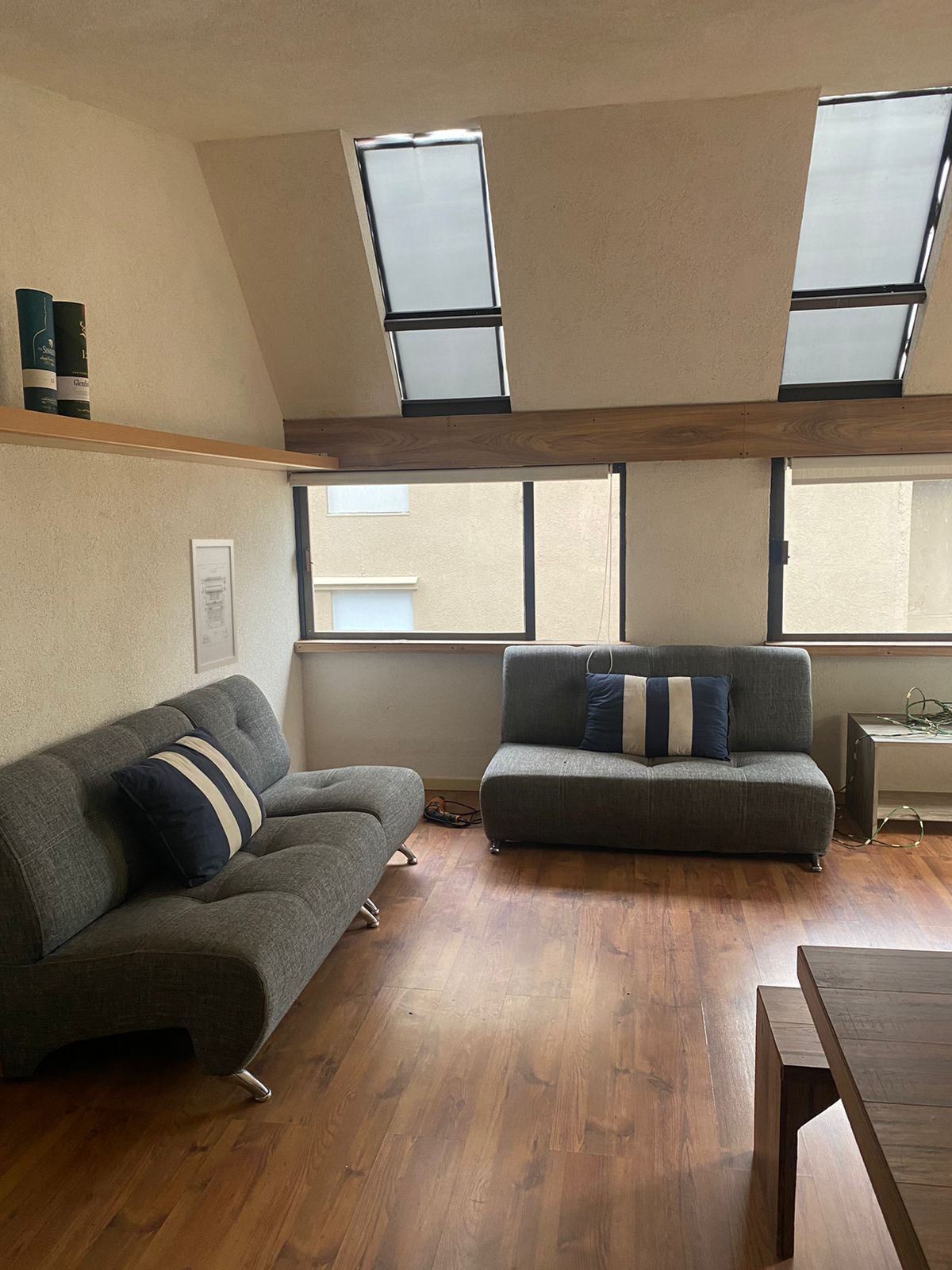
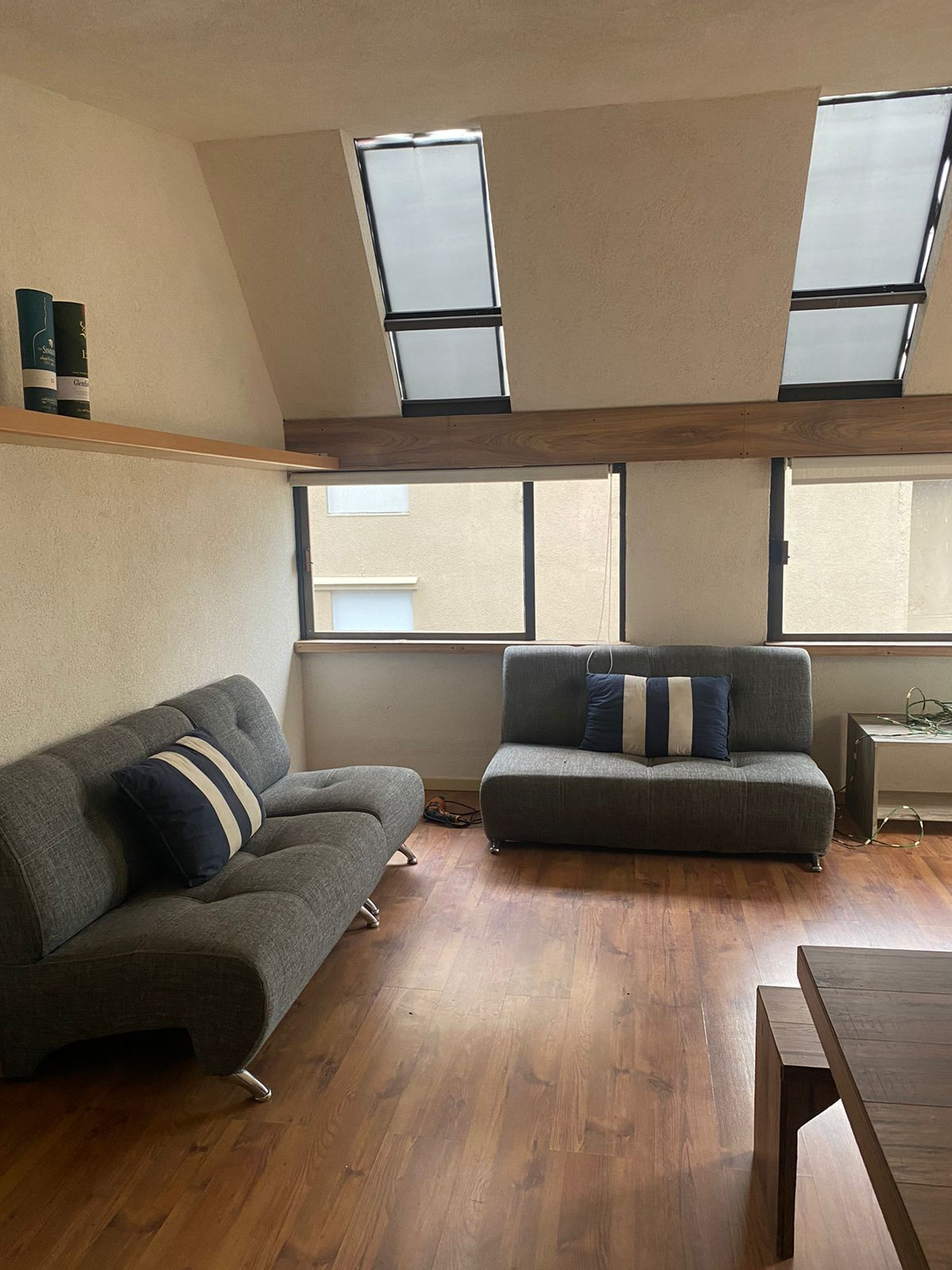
- wall art [188,538,239,675]
